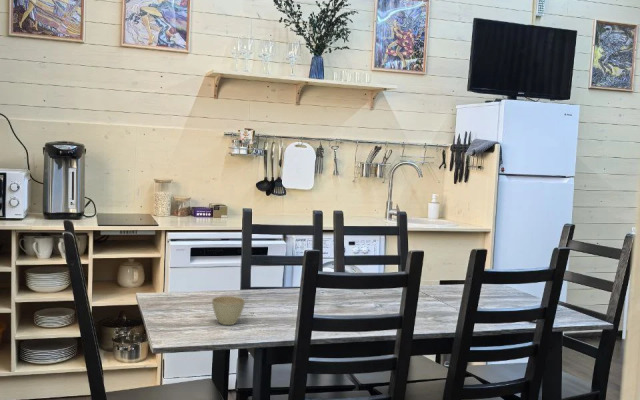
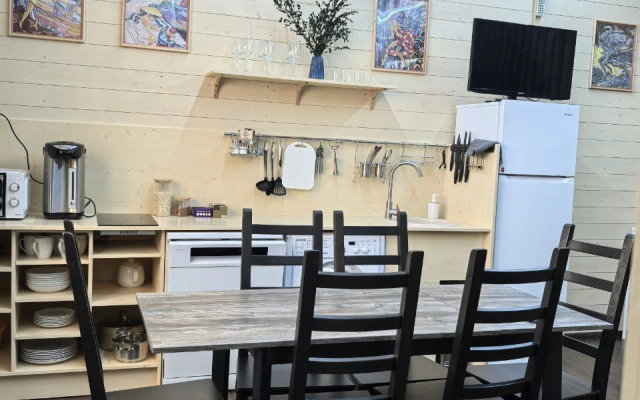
- flower pot [211,295,246,326]
